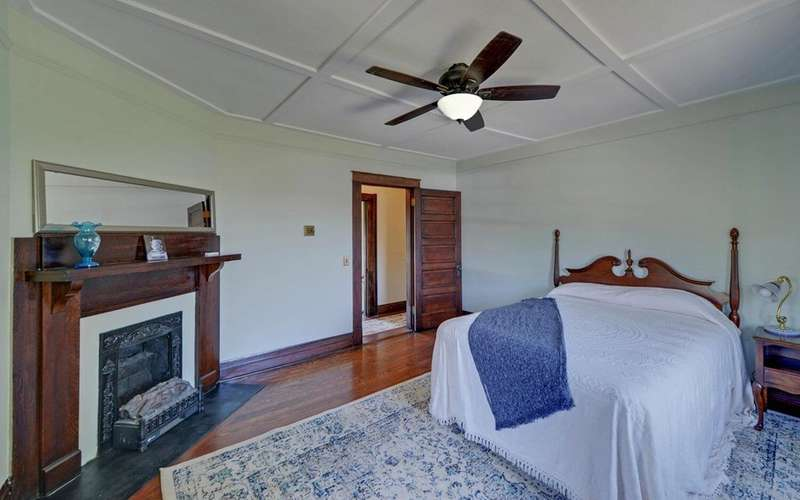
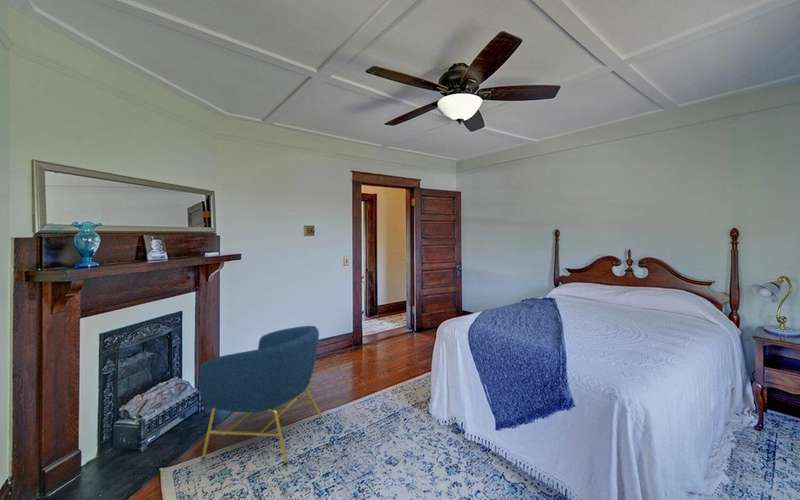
+ armchair [198,325,324,466]
